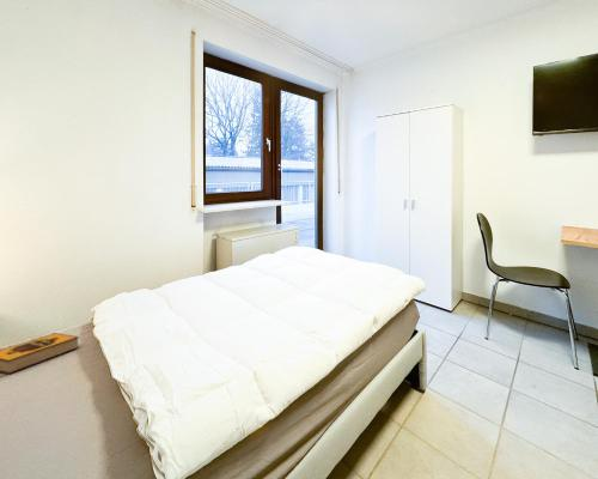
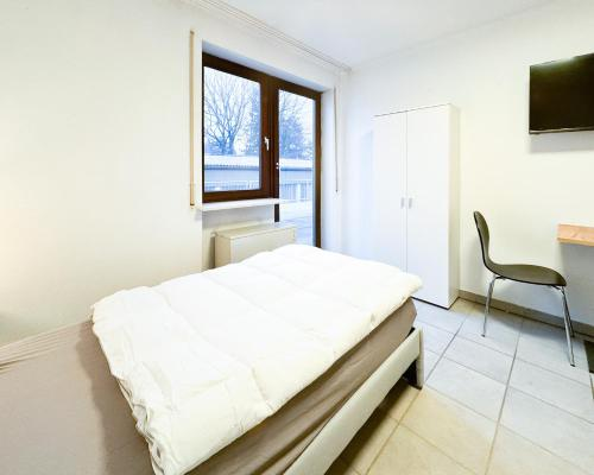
- hardback book [0,332,81,375]
